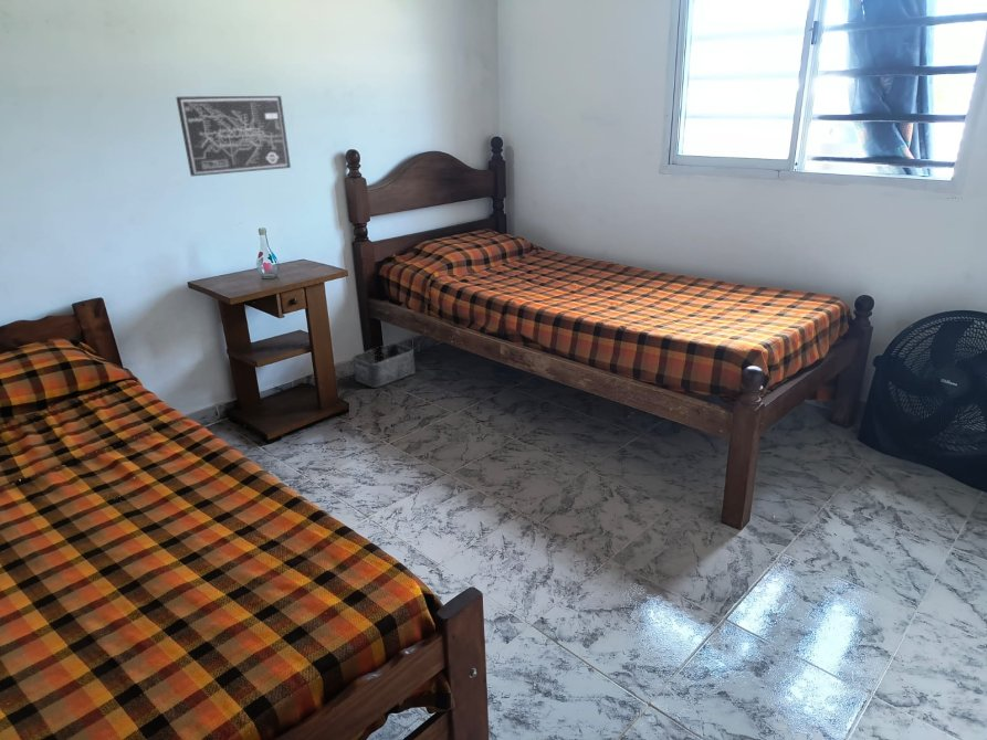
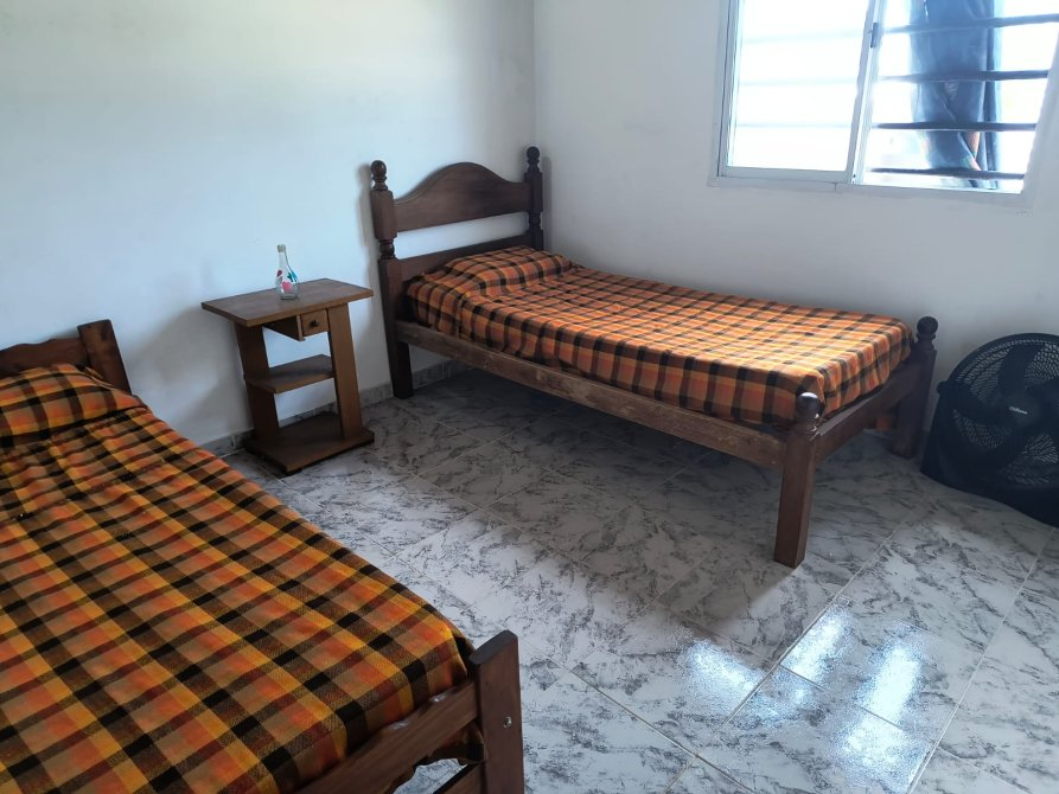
- storage bin [351,342,417,389]
- wall art [175,95,292,177]
